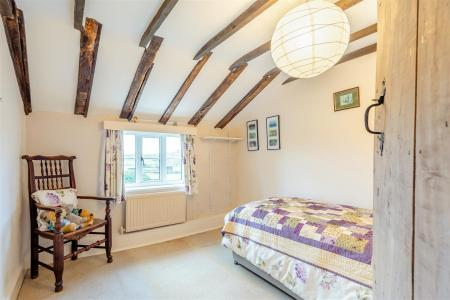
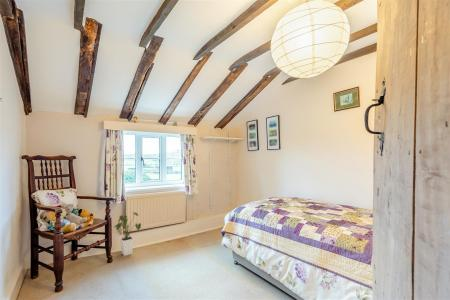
+ house plant [114,211,142,257]
